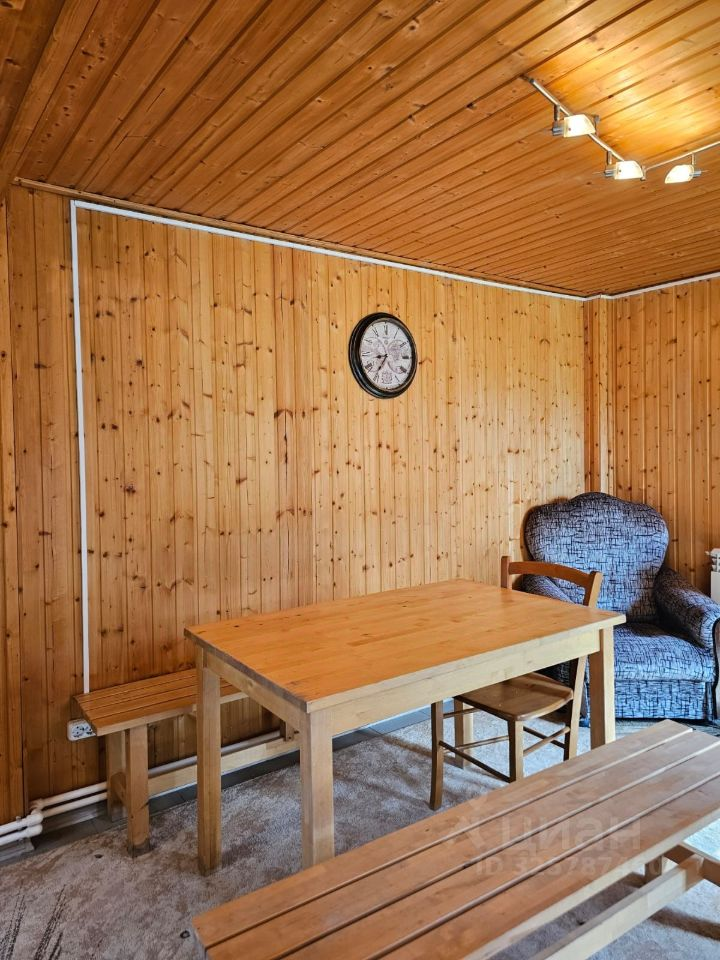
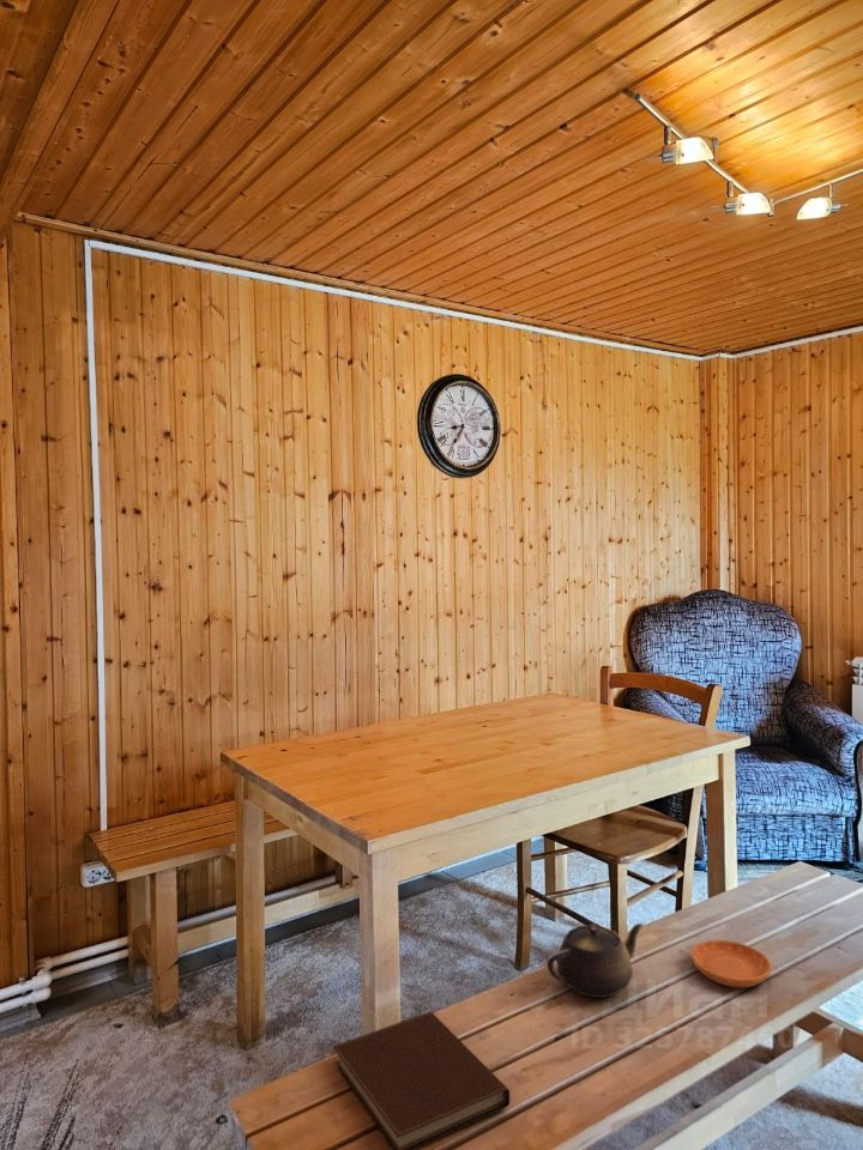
+ teapot [545,922,645,999]
+ saucer [690,939,773,988]
+ notebook [332,1011,512,1150]
